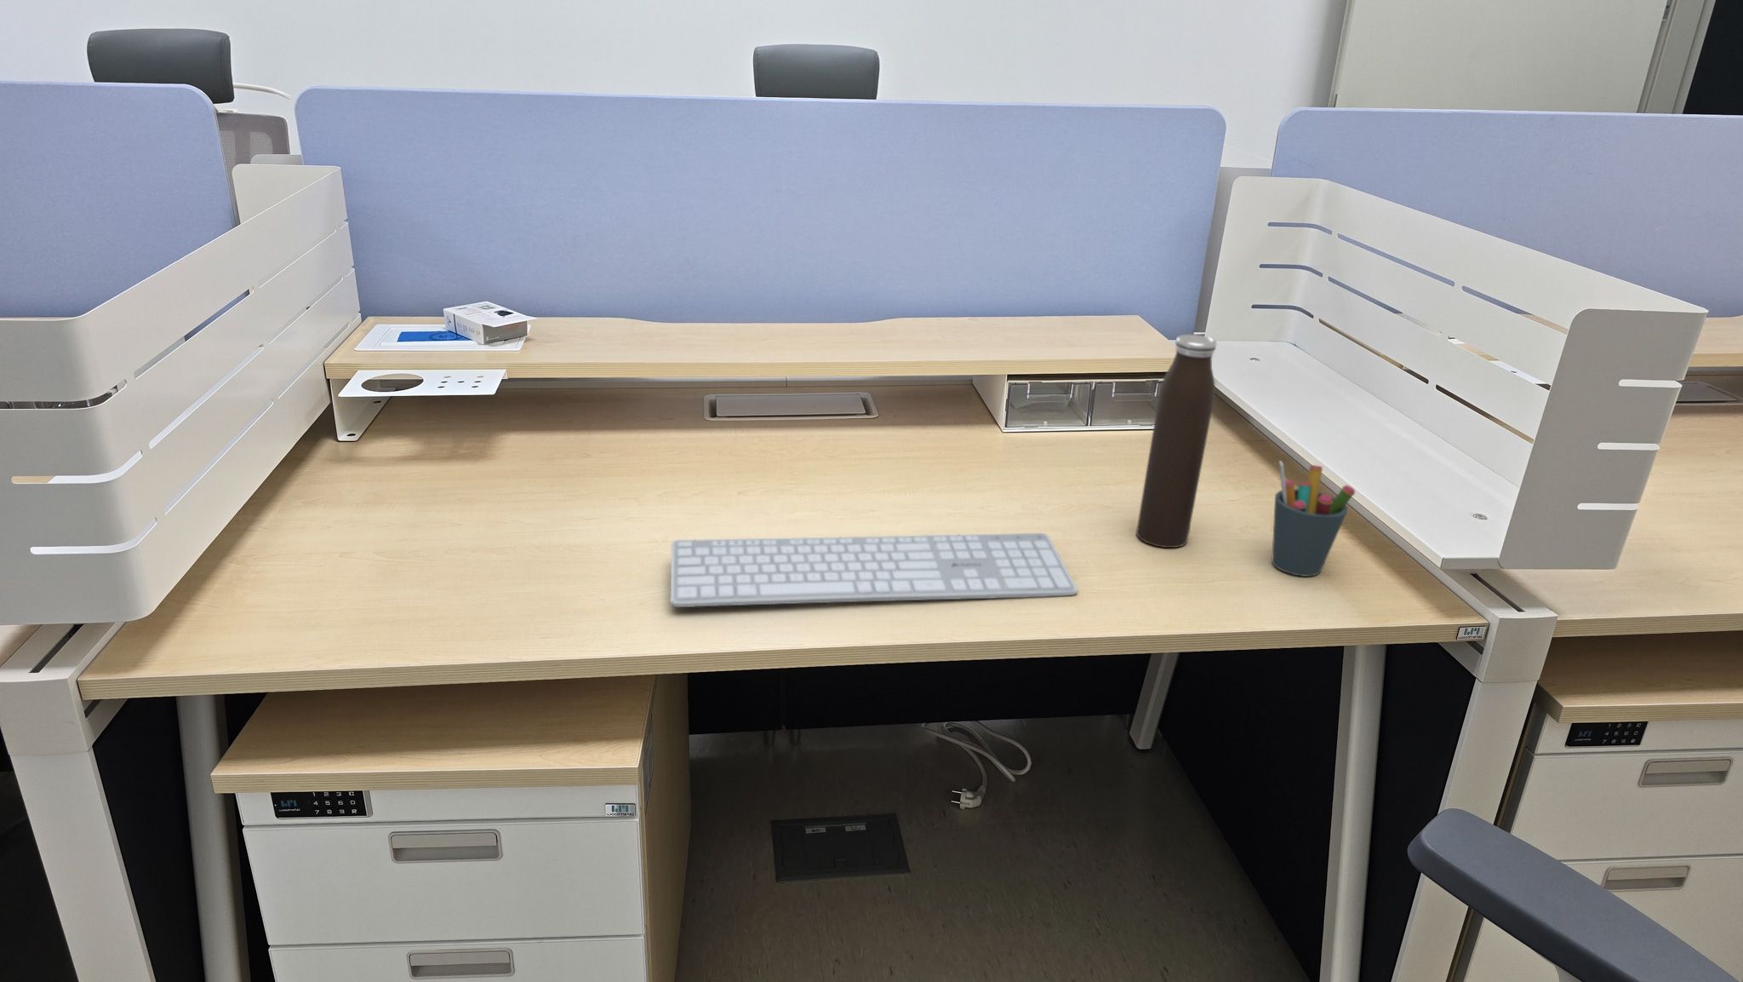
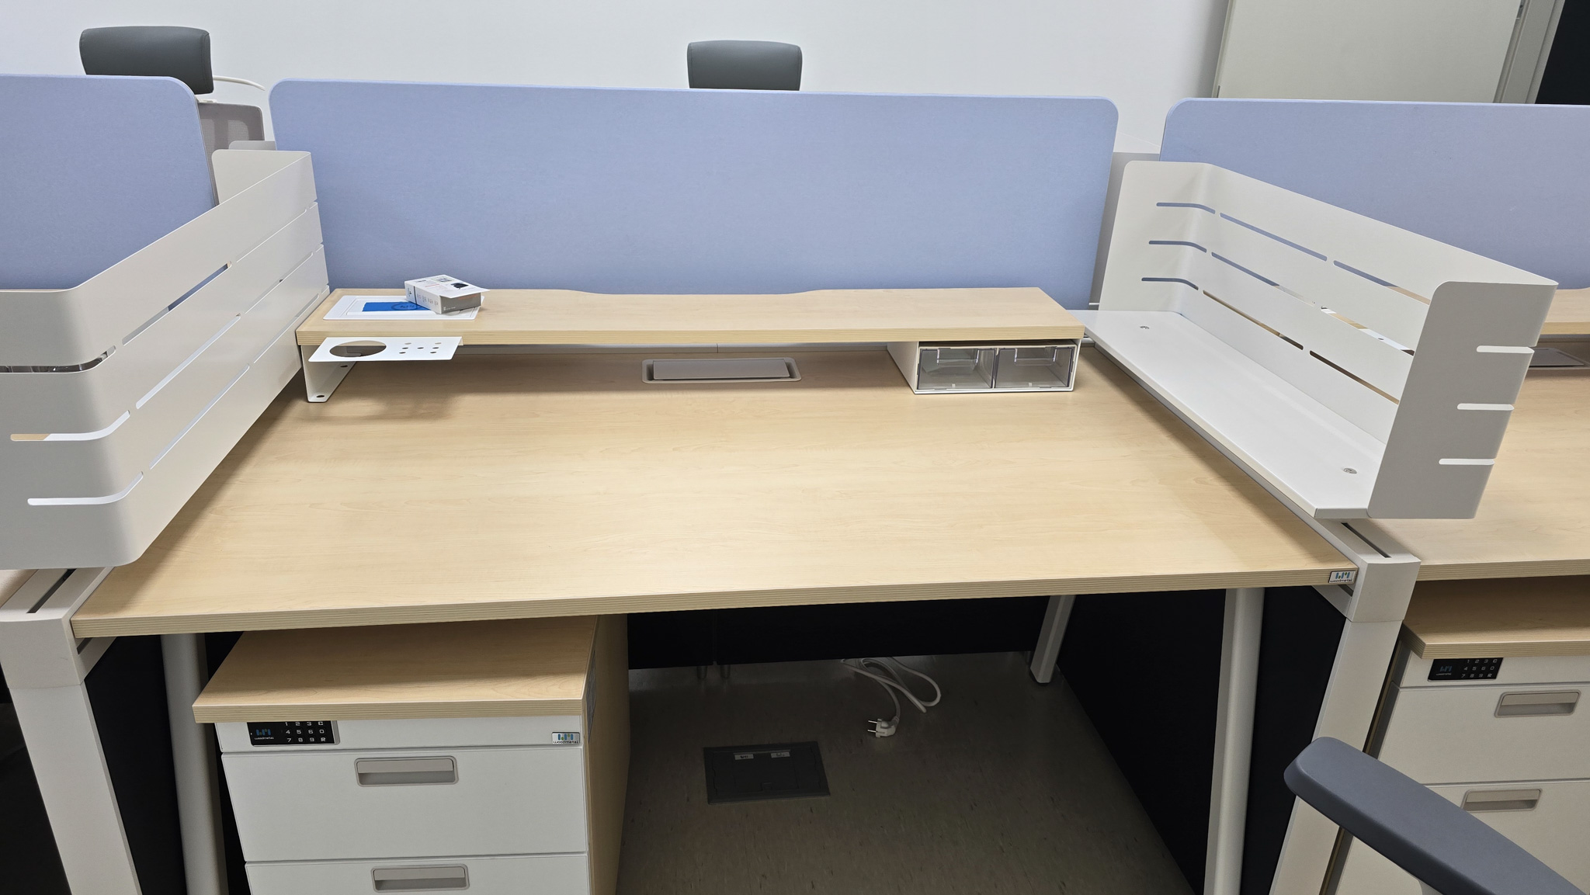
- water bottle [1135,334,1217,548]
- keyboard [670,532,1079,608]
- pen holder [1270,460,1356,577]
